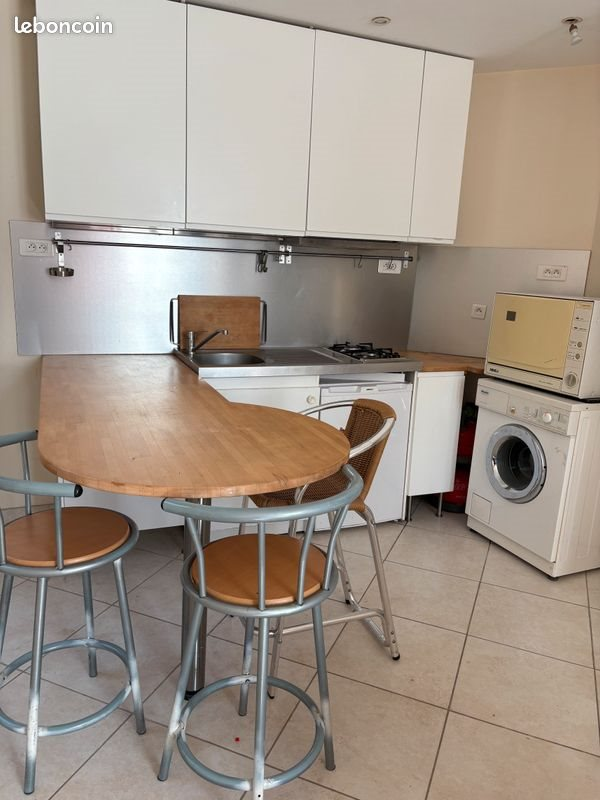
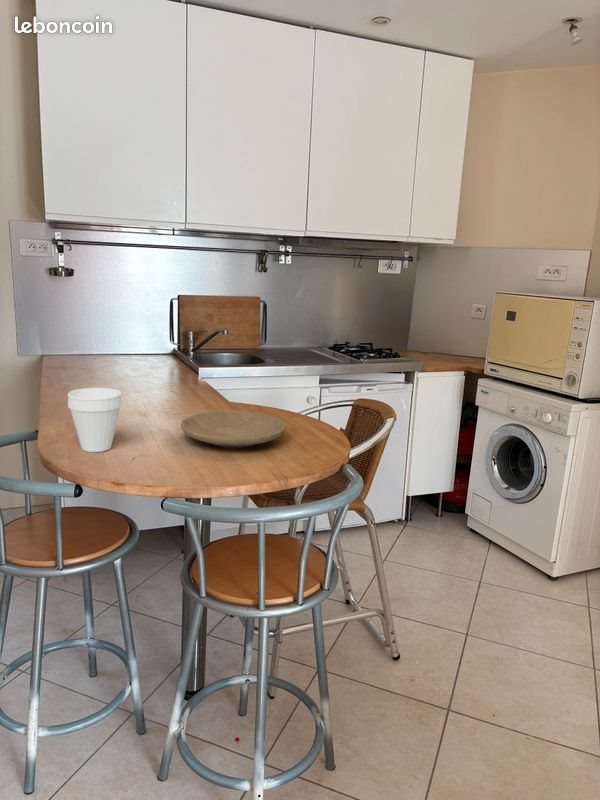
+ cup [67,387,123,453]
+ plate [180,410,287,449]
